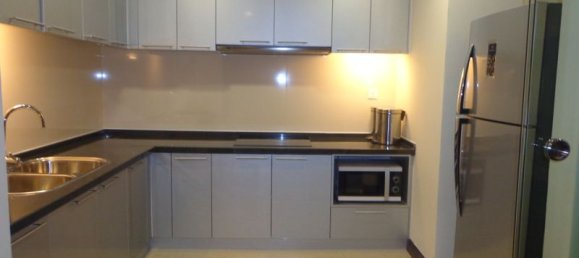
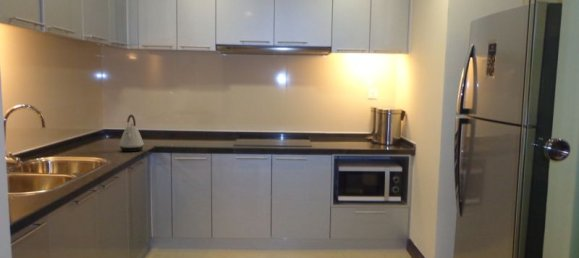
+ kettle [118,114,145,153]
